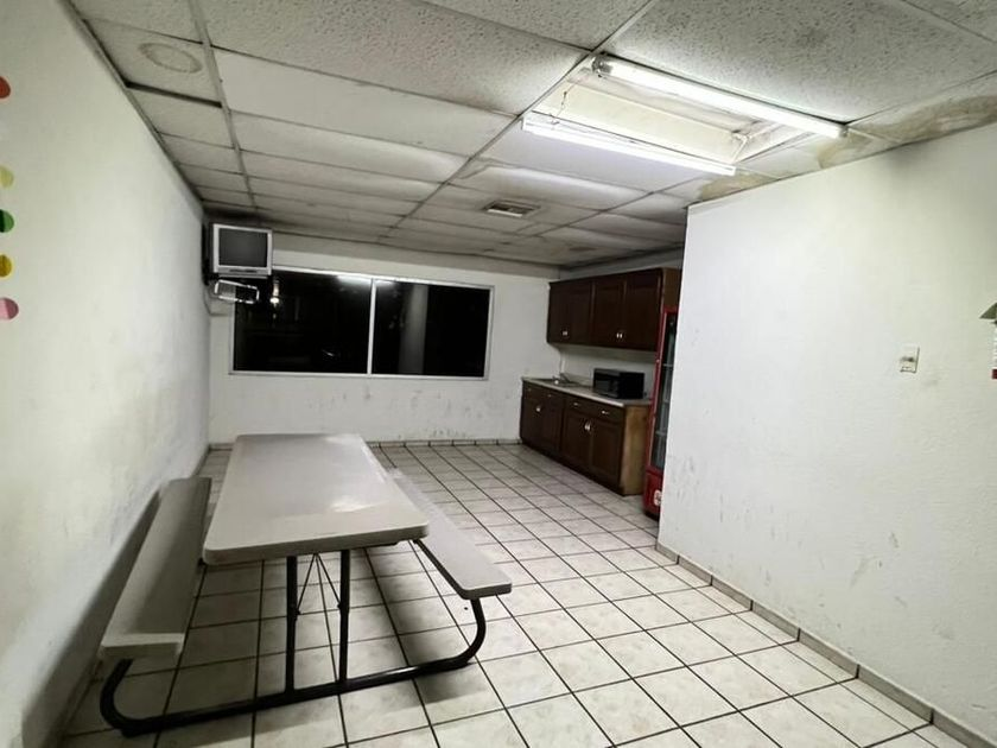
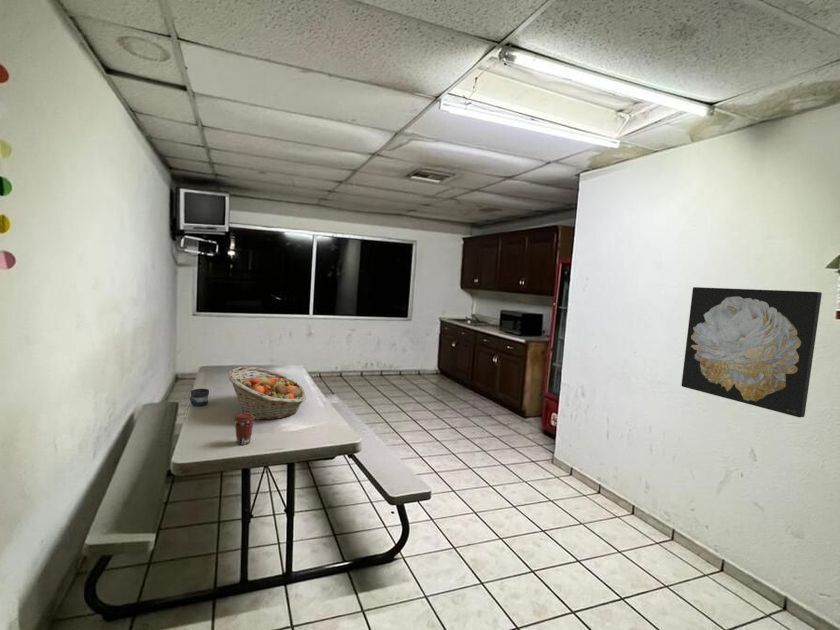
+ wall art [680,286,823,418]
+ mug [189,388,210,407]
+ fruit basket [227,366,307,421]
+ coffee cup [233,412,255,446]
